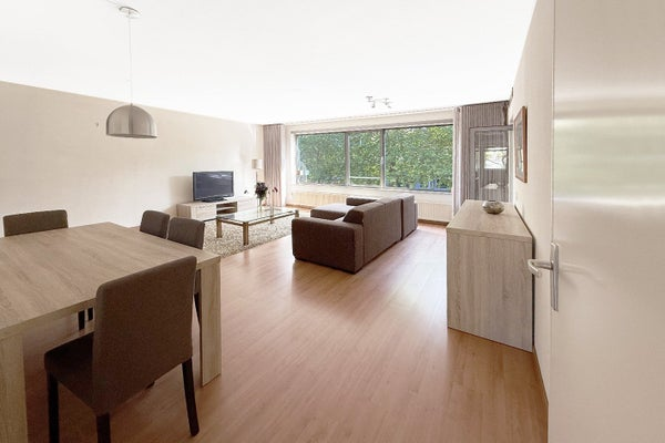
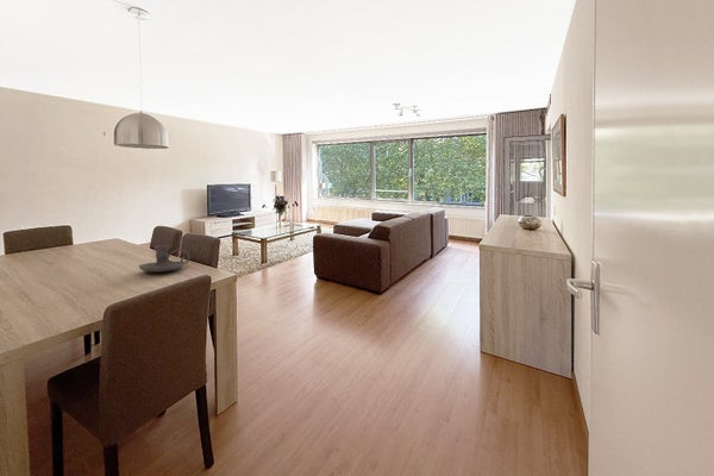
+ candle holder [138,244,190,274]
